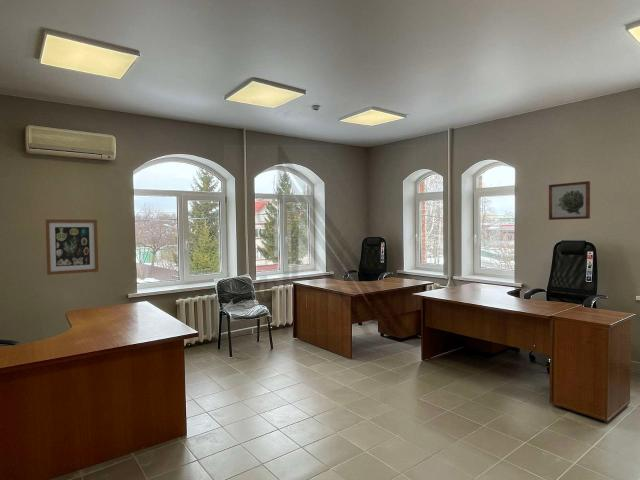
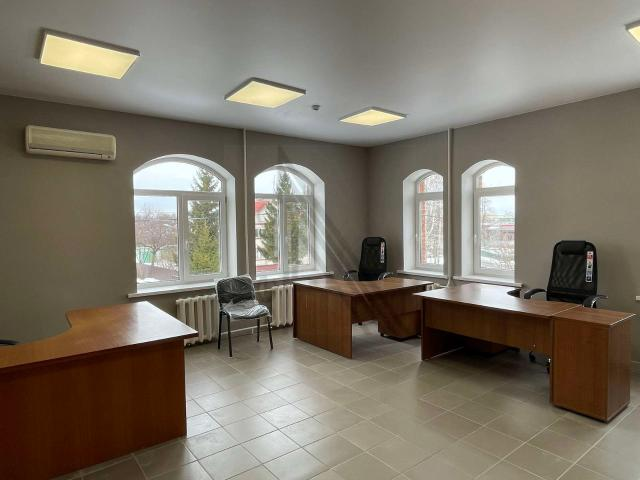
- wall art [548,180,591,221]
- wall art [45,218,100,276]
